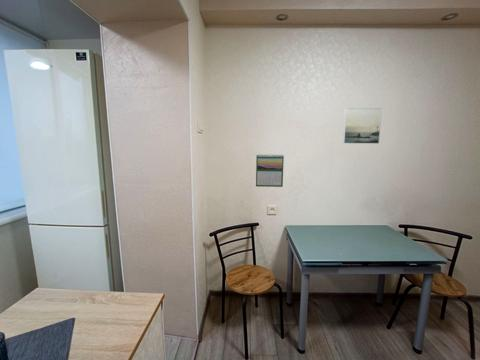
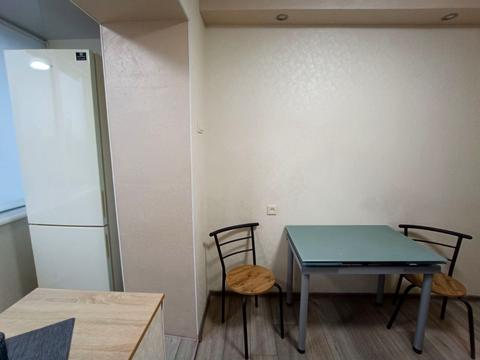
- calendar [255,153,285,188]
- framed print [342,107,383,145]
